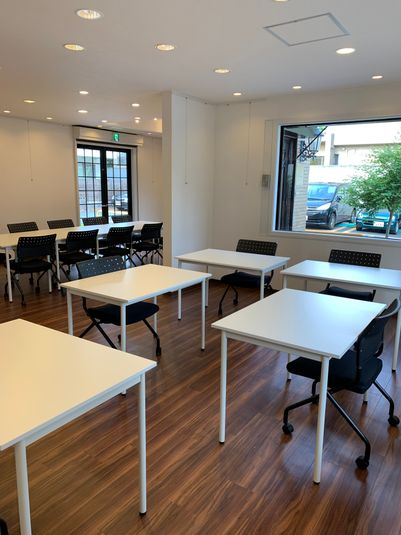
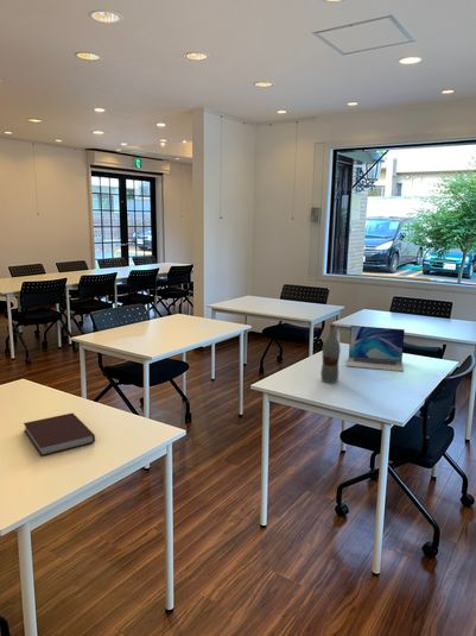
+ notebook [23,411,96,456]
+ bottle [319,323,342,384]
+ laptop [345,325,406,372]
